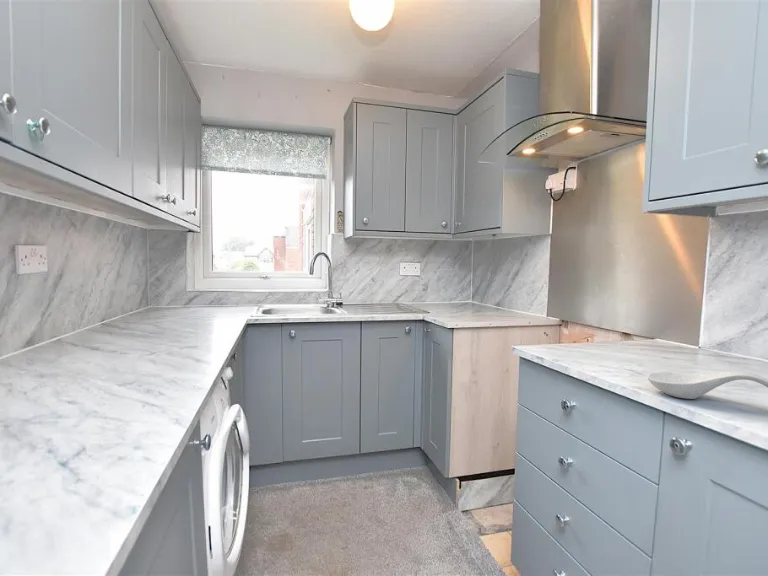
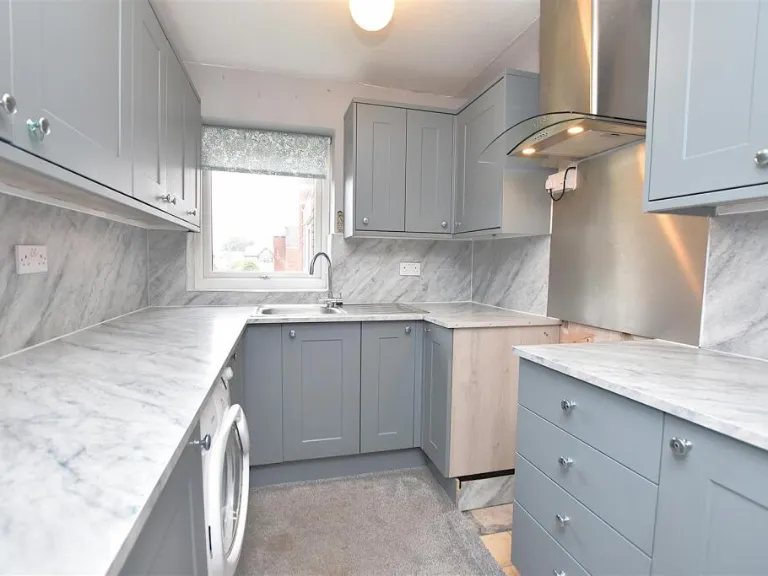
- spoon rest [647,370,768,400]
